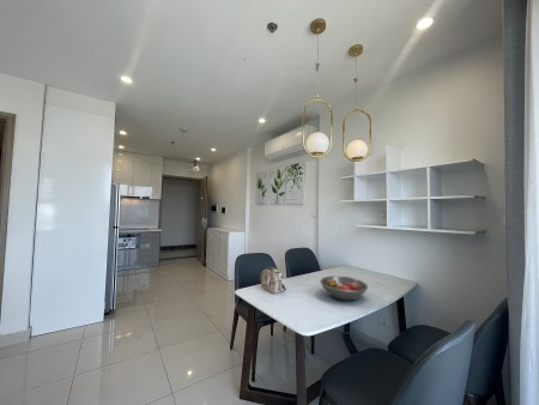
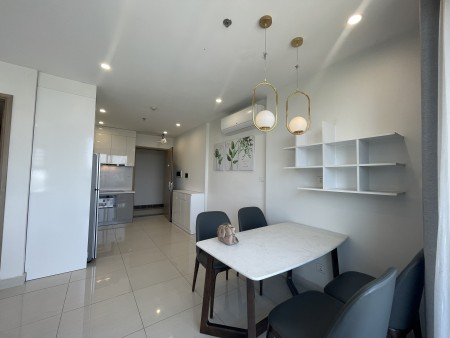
- fruit bowl [319,274,369,301]
